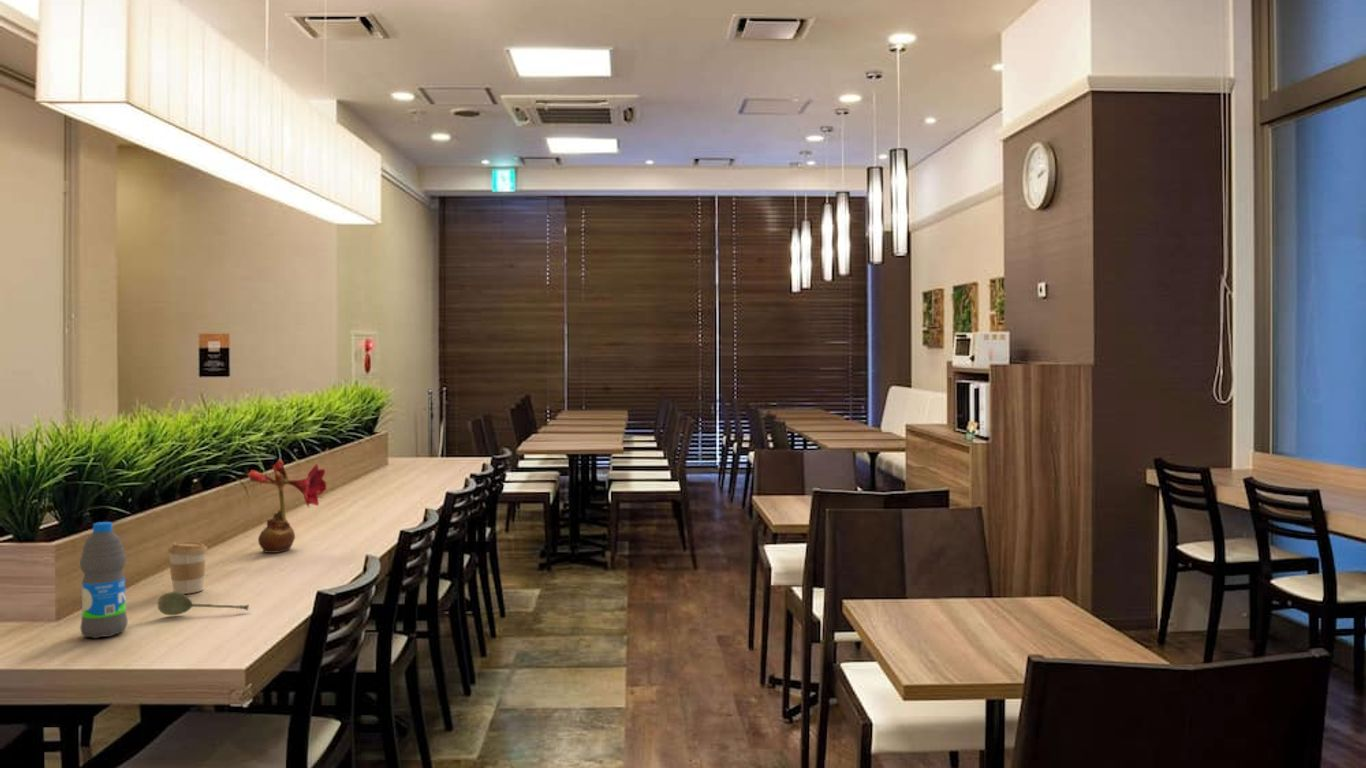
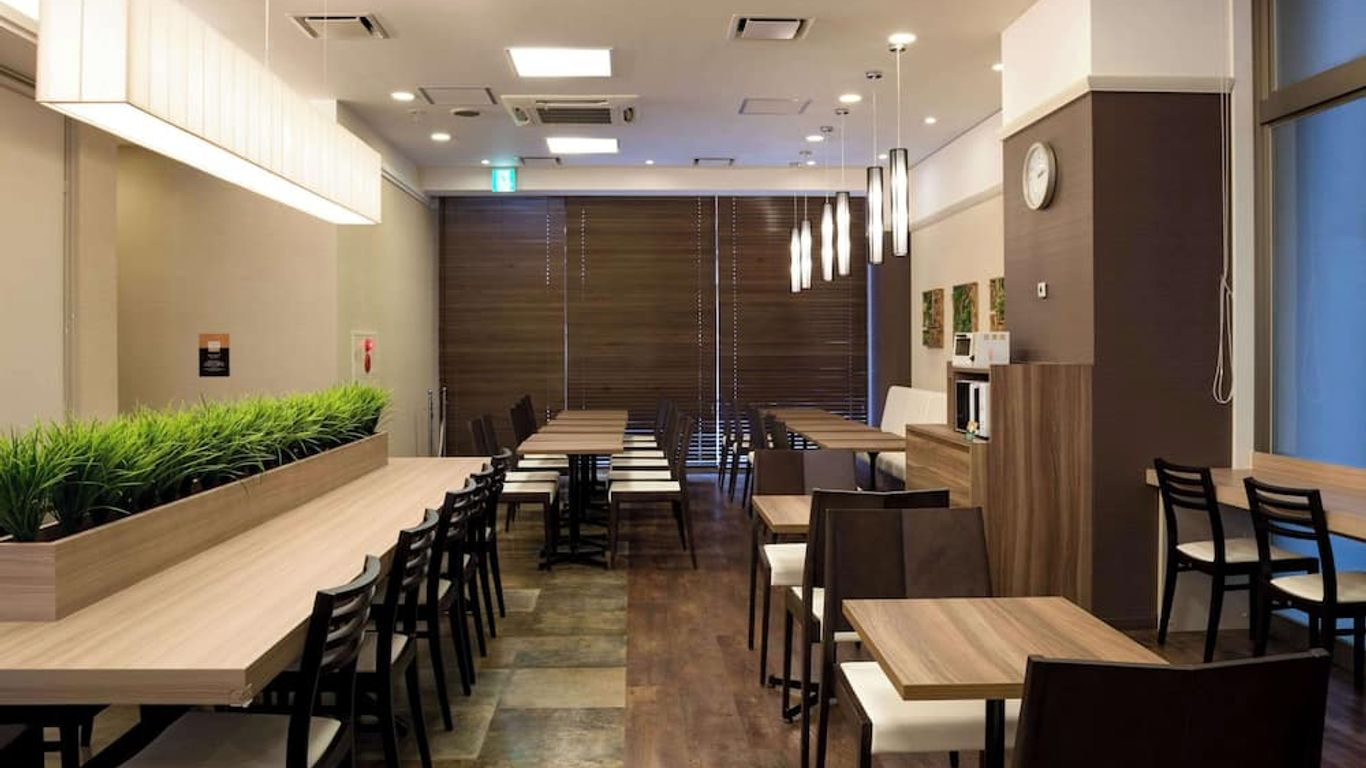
- flower [246,458,328,554]
- coffee cup [167,541,209,595]
- soupspoon [157,591,250,616]
- water bottle [79,521,129,639]
